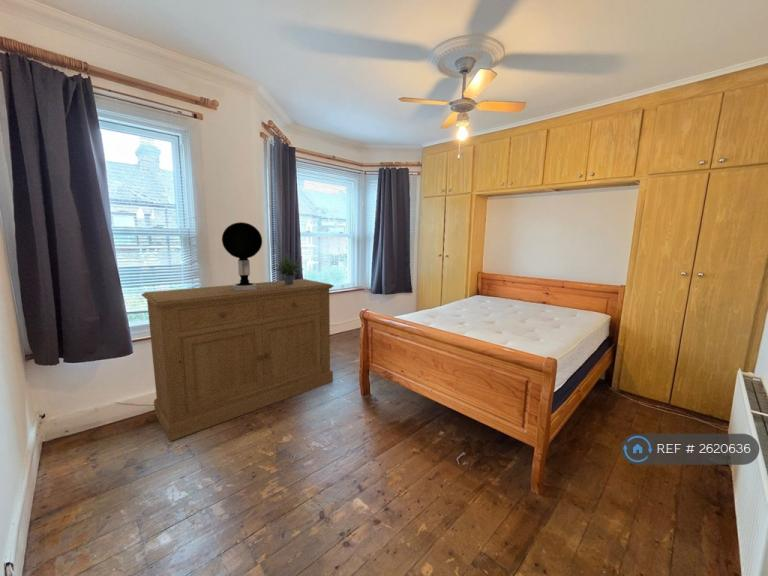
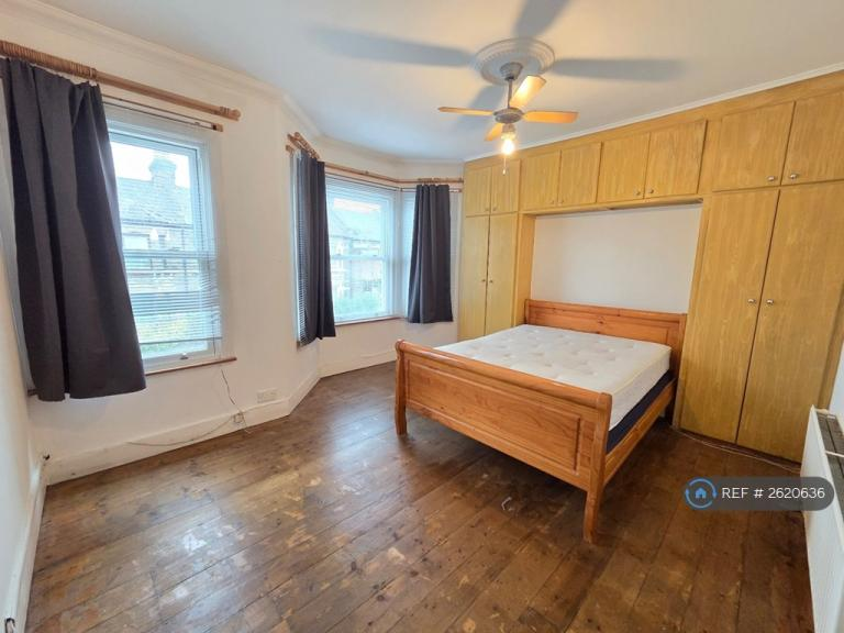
- sideboard [141,278,335,442]
- table lamp [221,221,263,291]
- potted plant [271,249,303,285]
